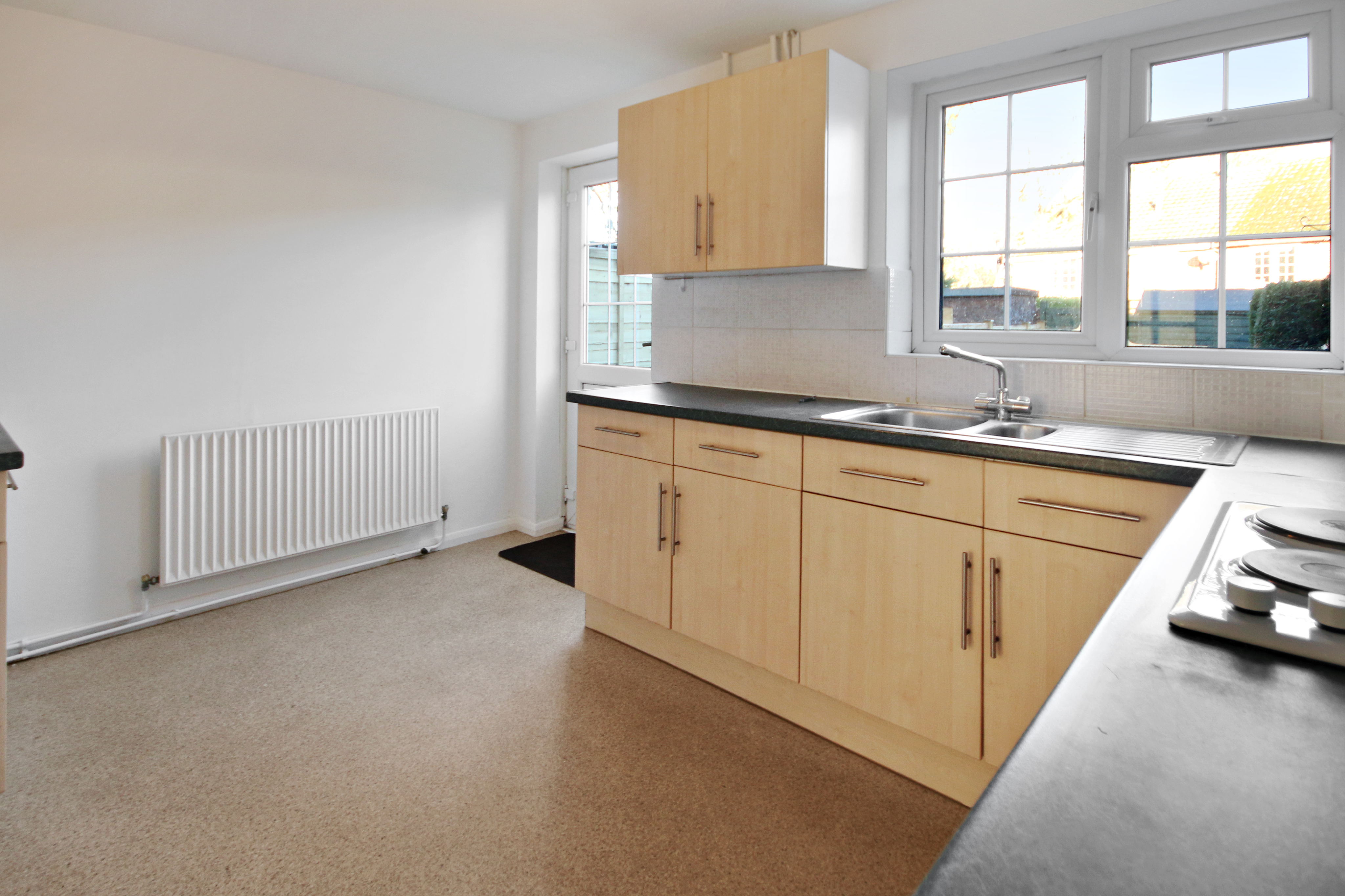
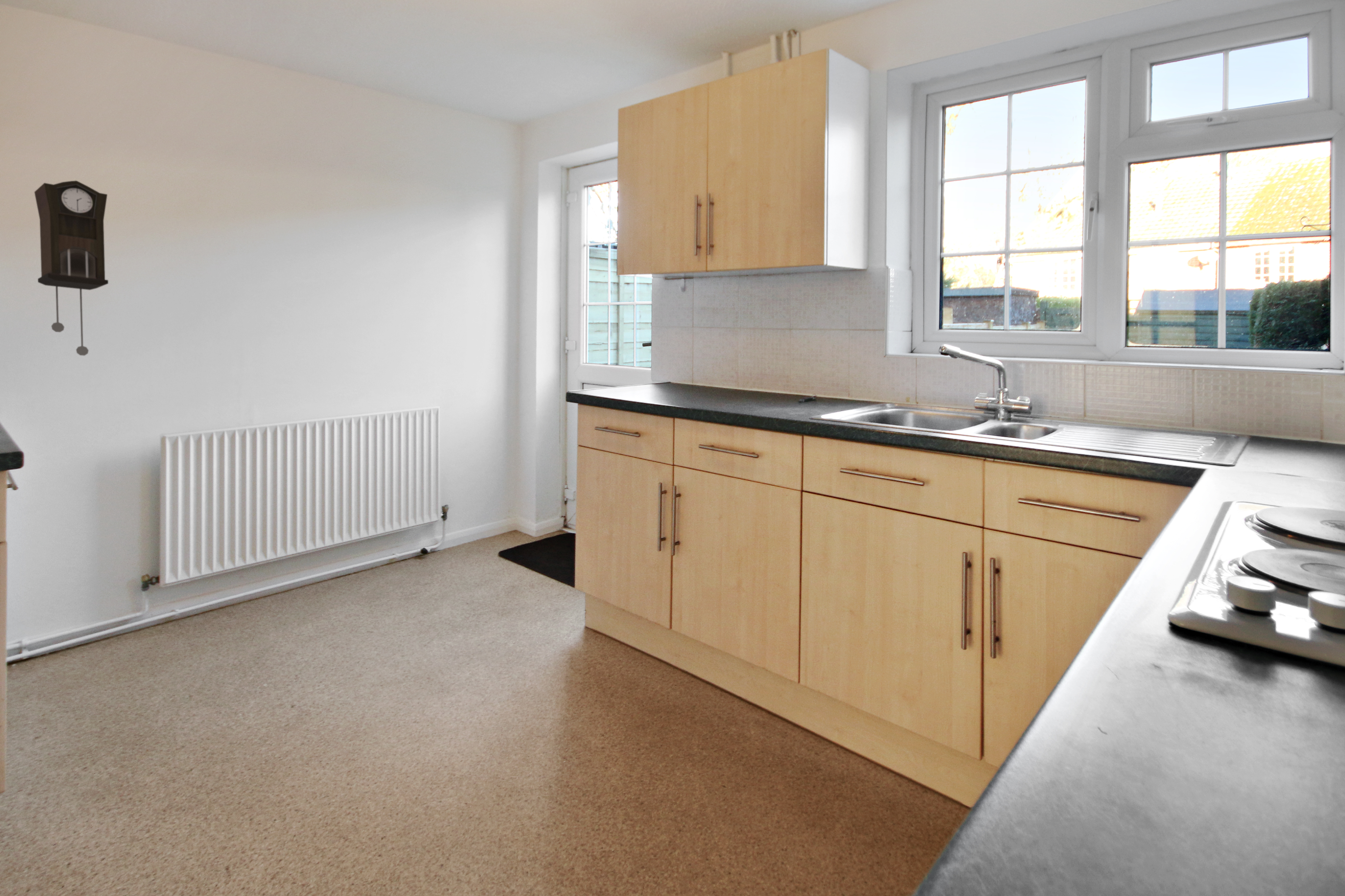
+ pendulum clock [34,180,109,356]
